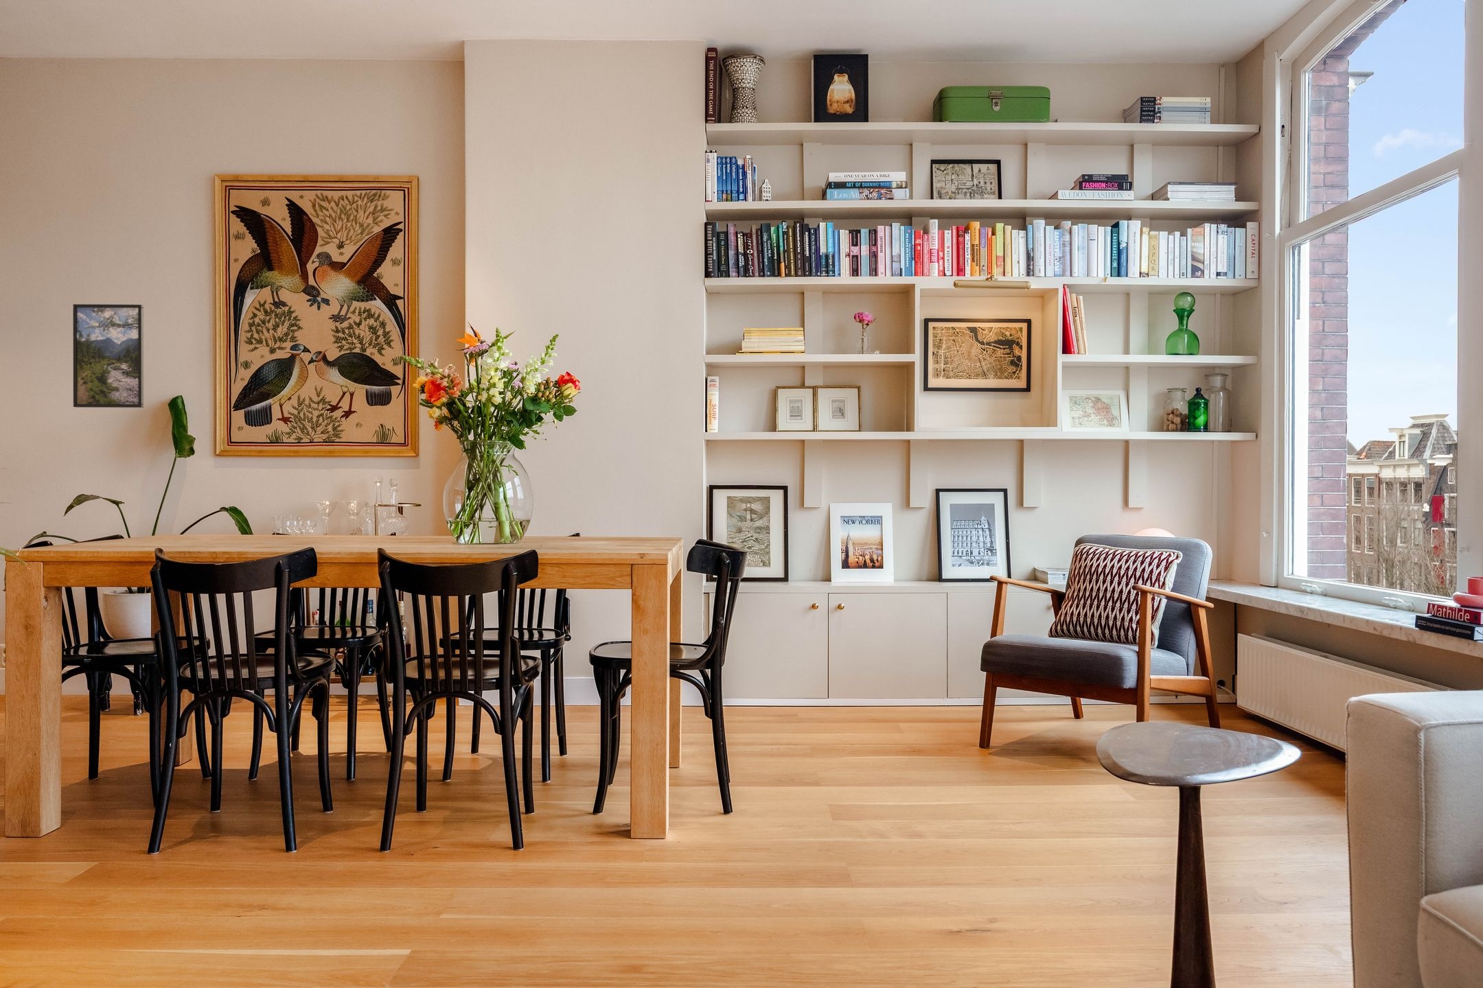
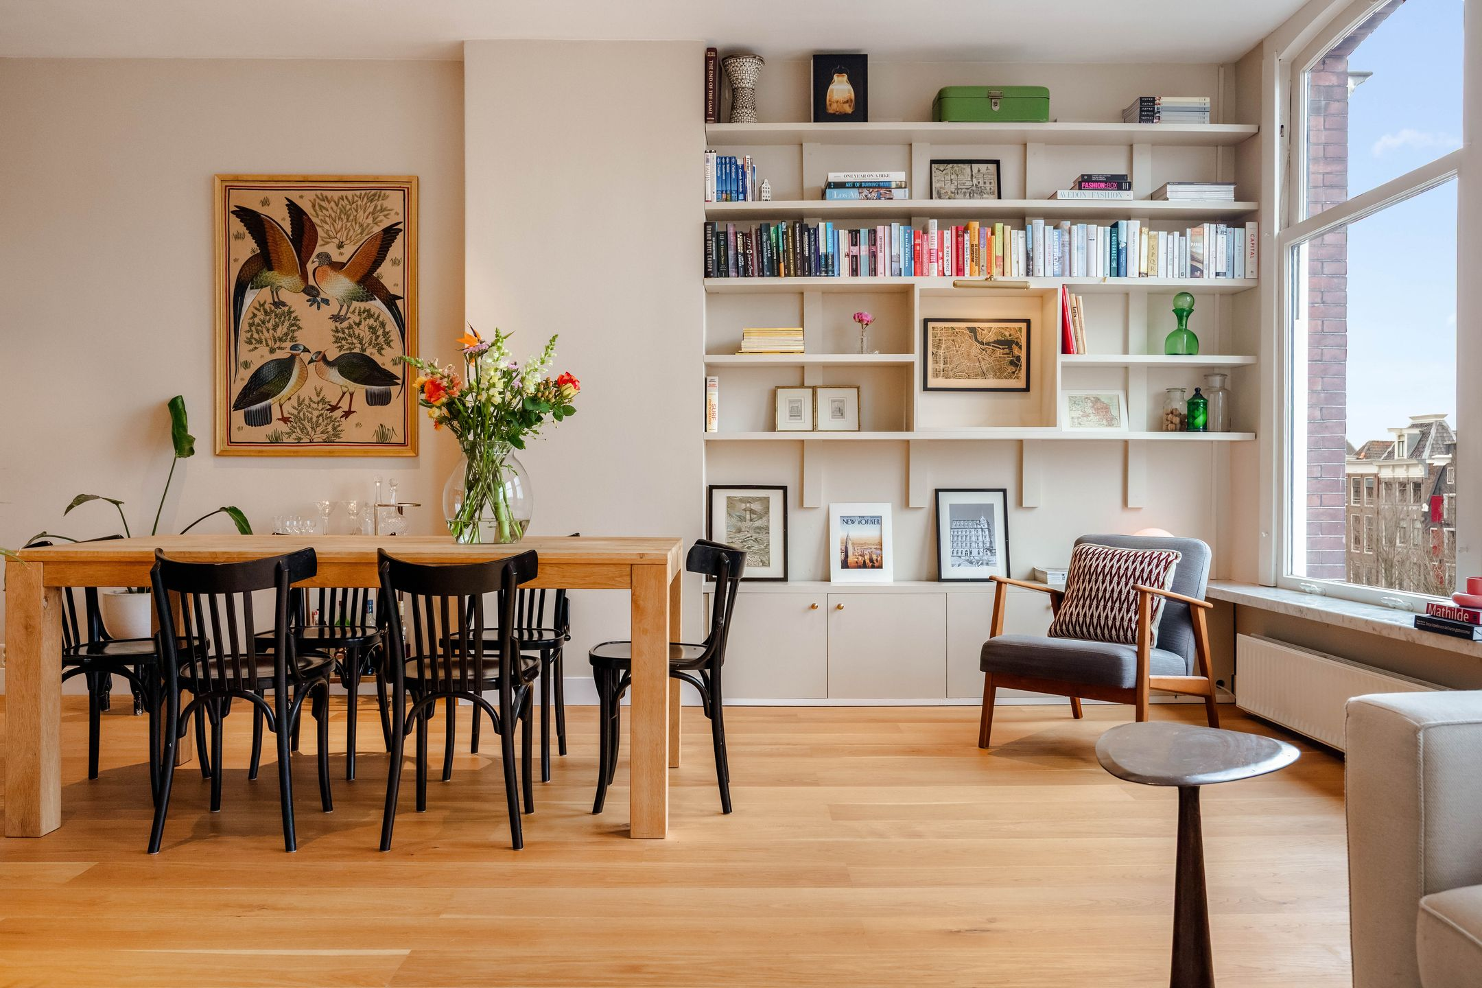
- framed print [73,303,145,408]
